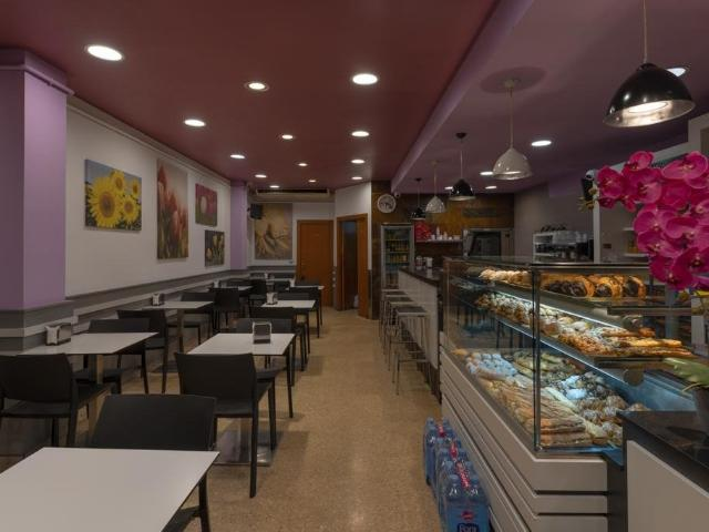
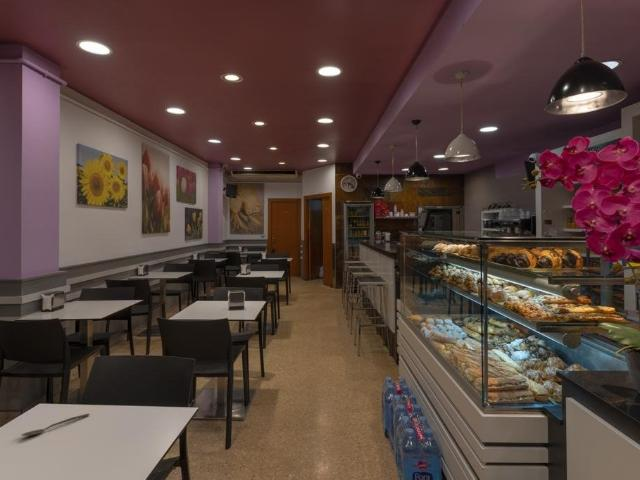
+ spoon [20,413,91,437]
